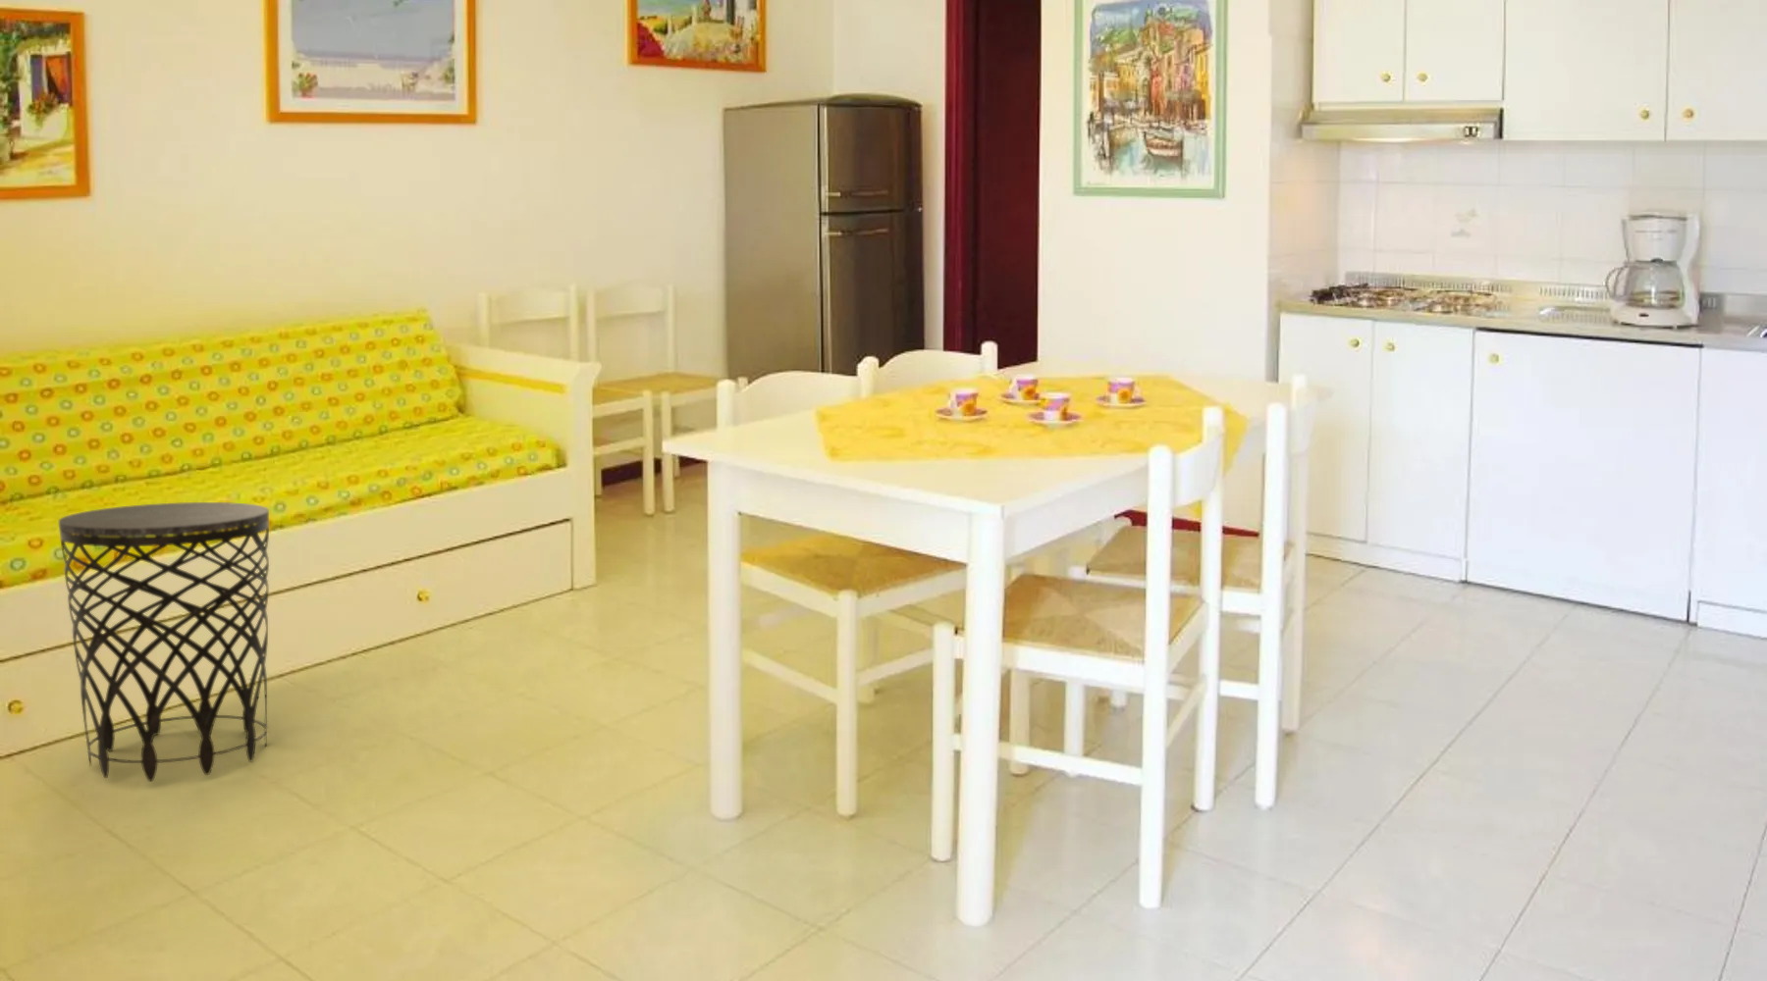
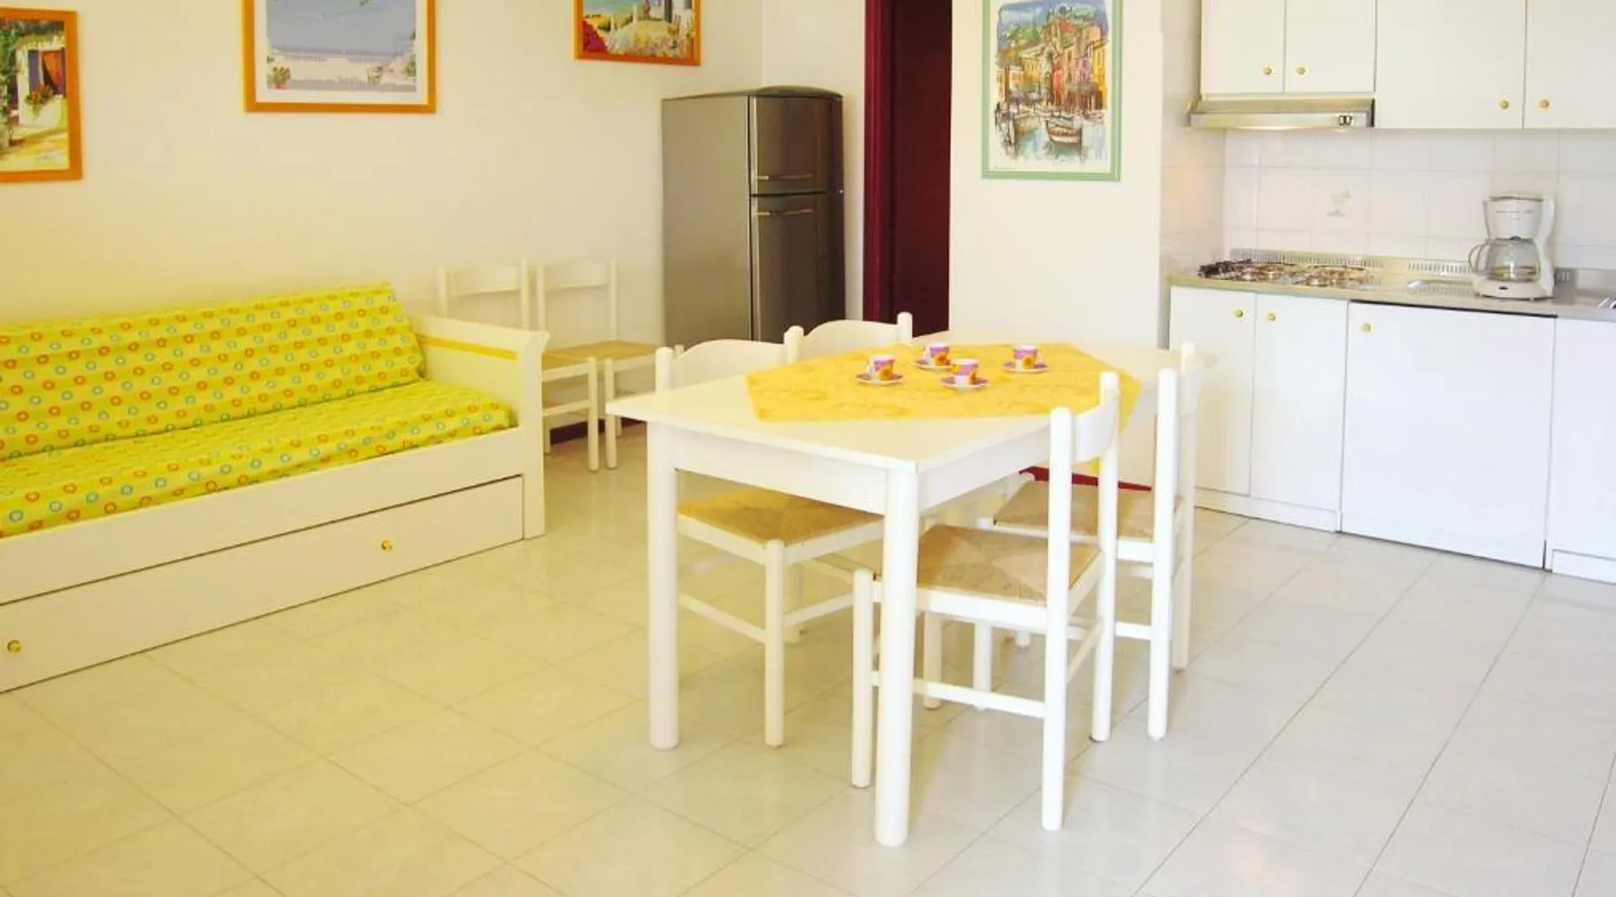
- side table [58,501,270,782]
